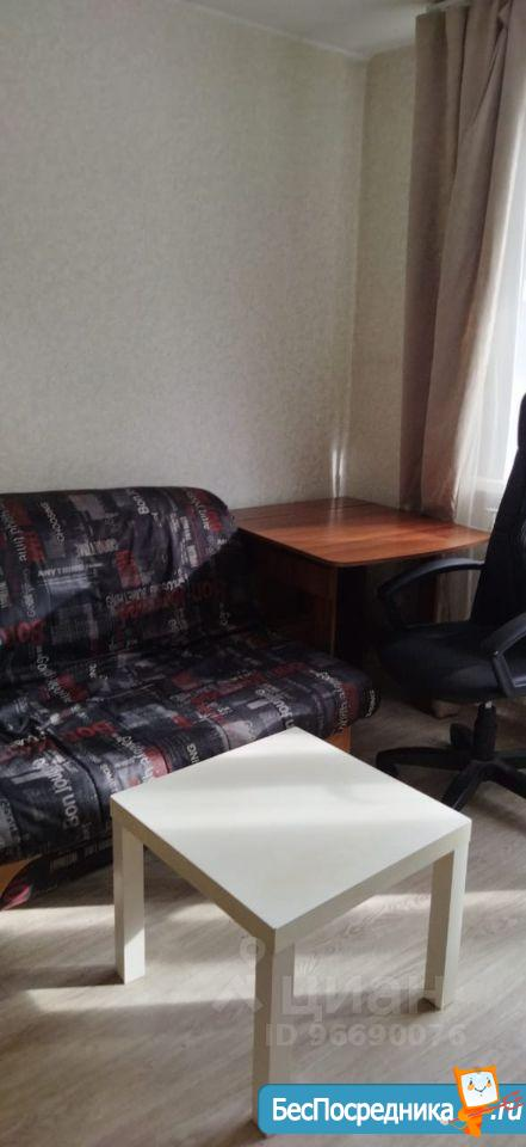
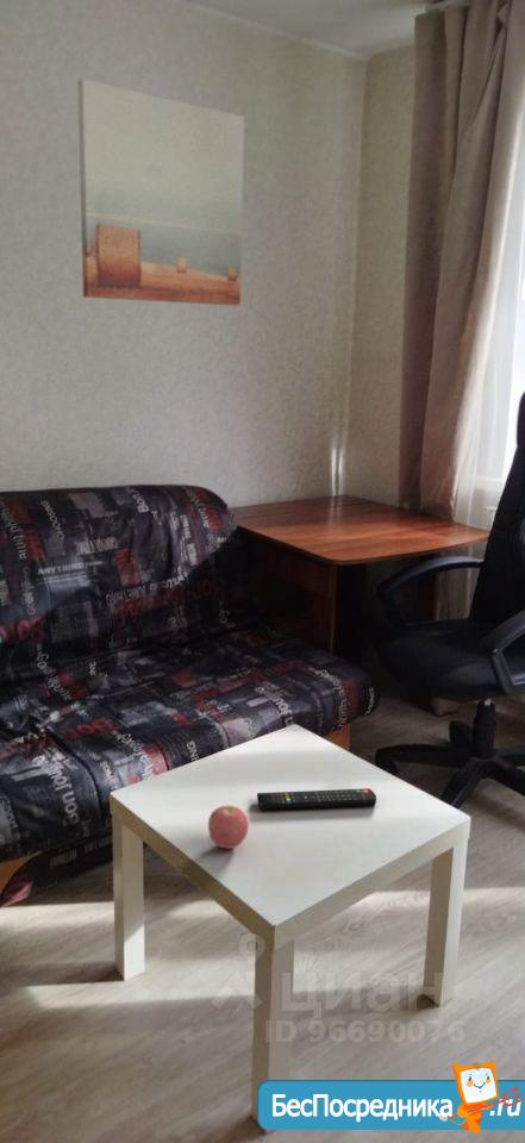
+ wall art [76,77,245,306]
+ apple [207,805,250,850]
+ remote control [256,787,377,810]
